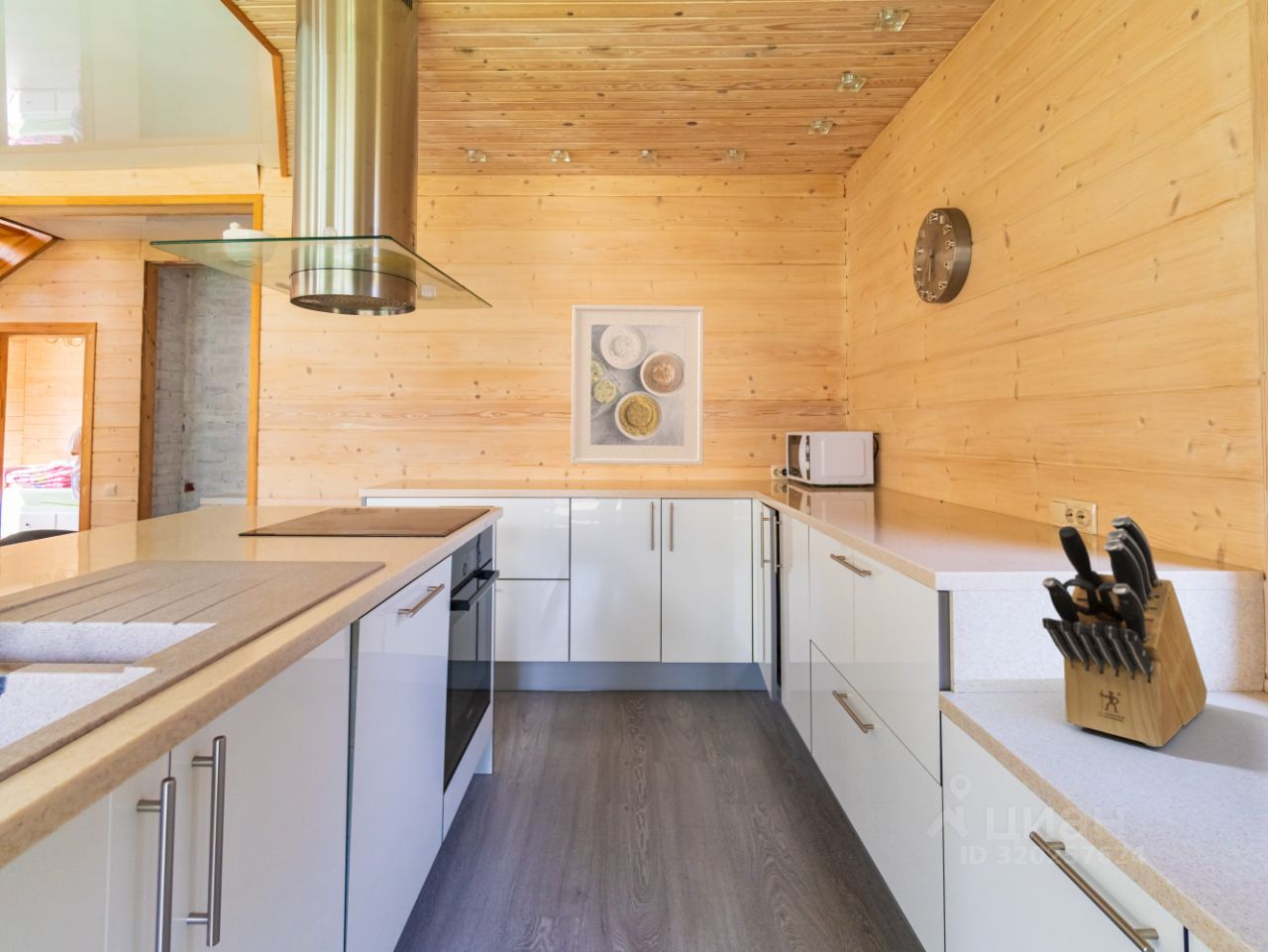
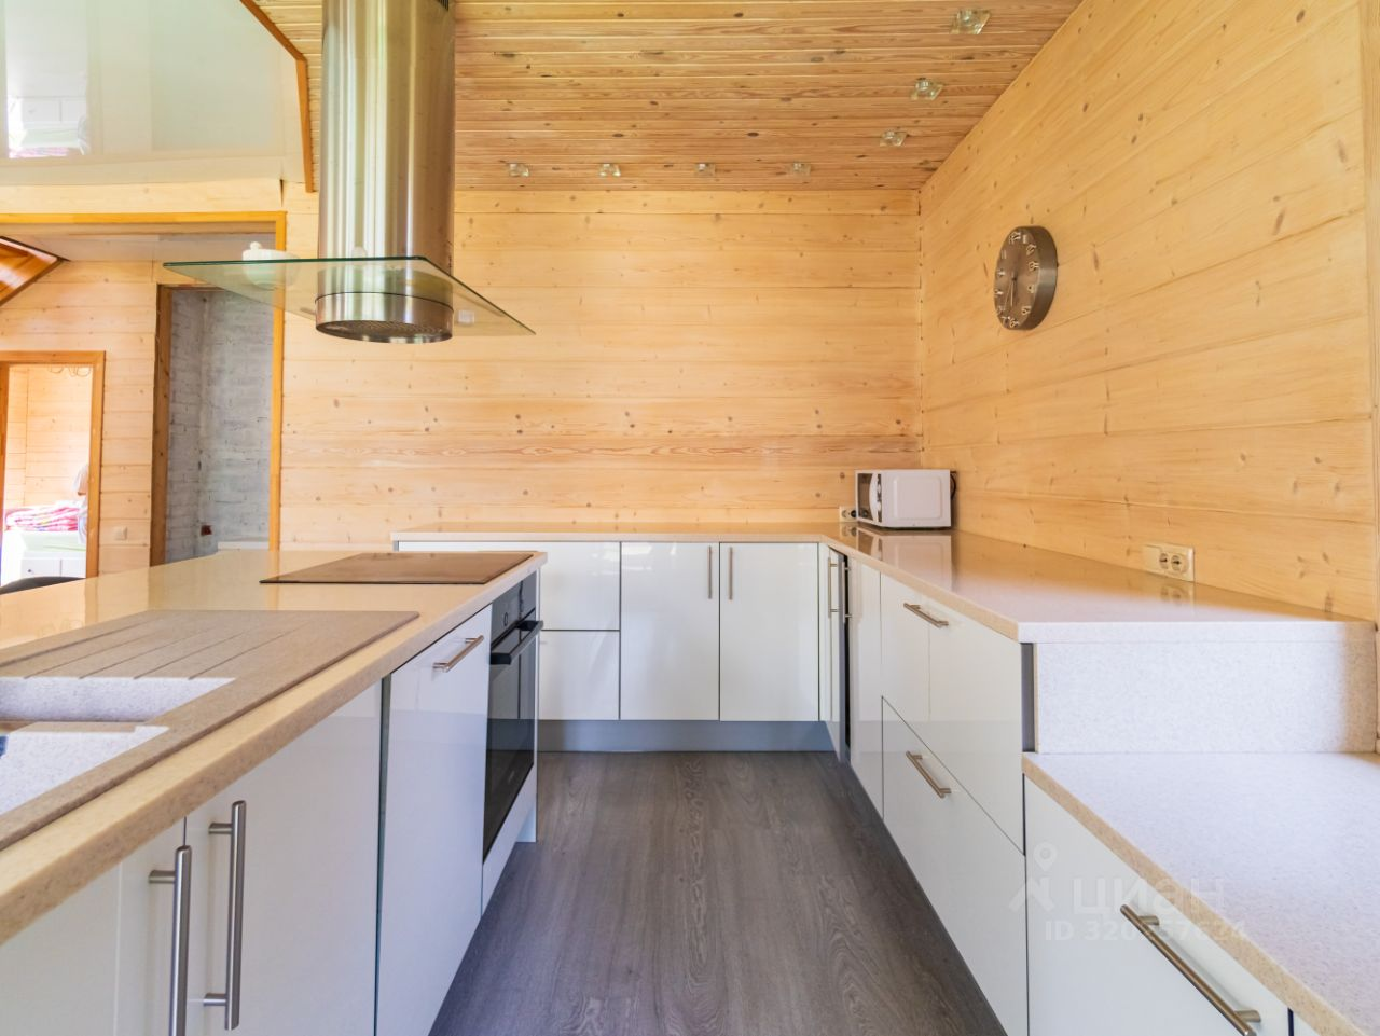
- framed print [570,304,704,466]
- knife block [1041,514,1209,748]
